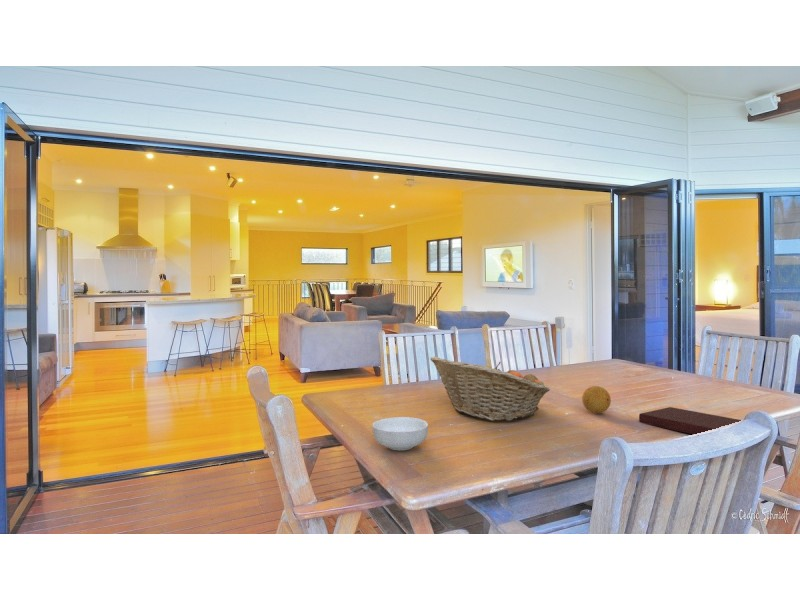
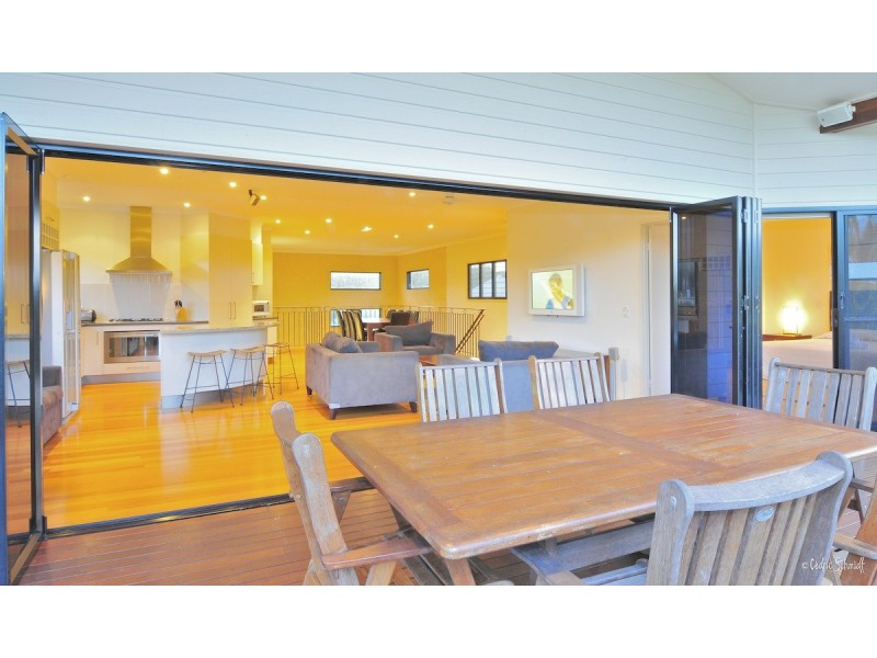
- fruit basket [430,355,551,422]
- cereal bowl [372,416,429,451]
- fruit [581,385,612,414]
- notebook [638,406,742,435]
